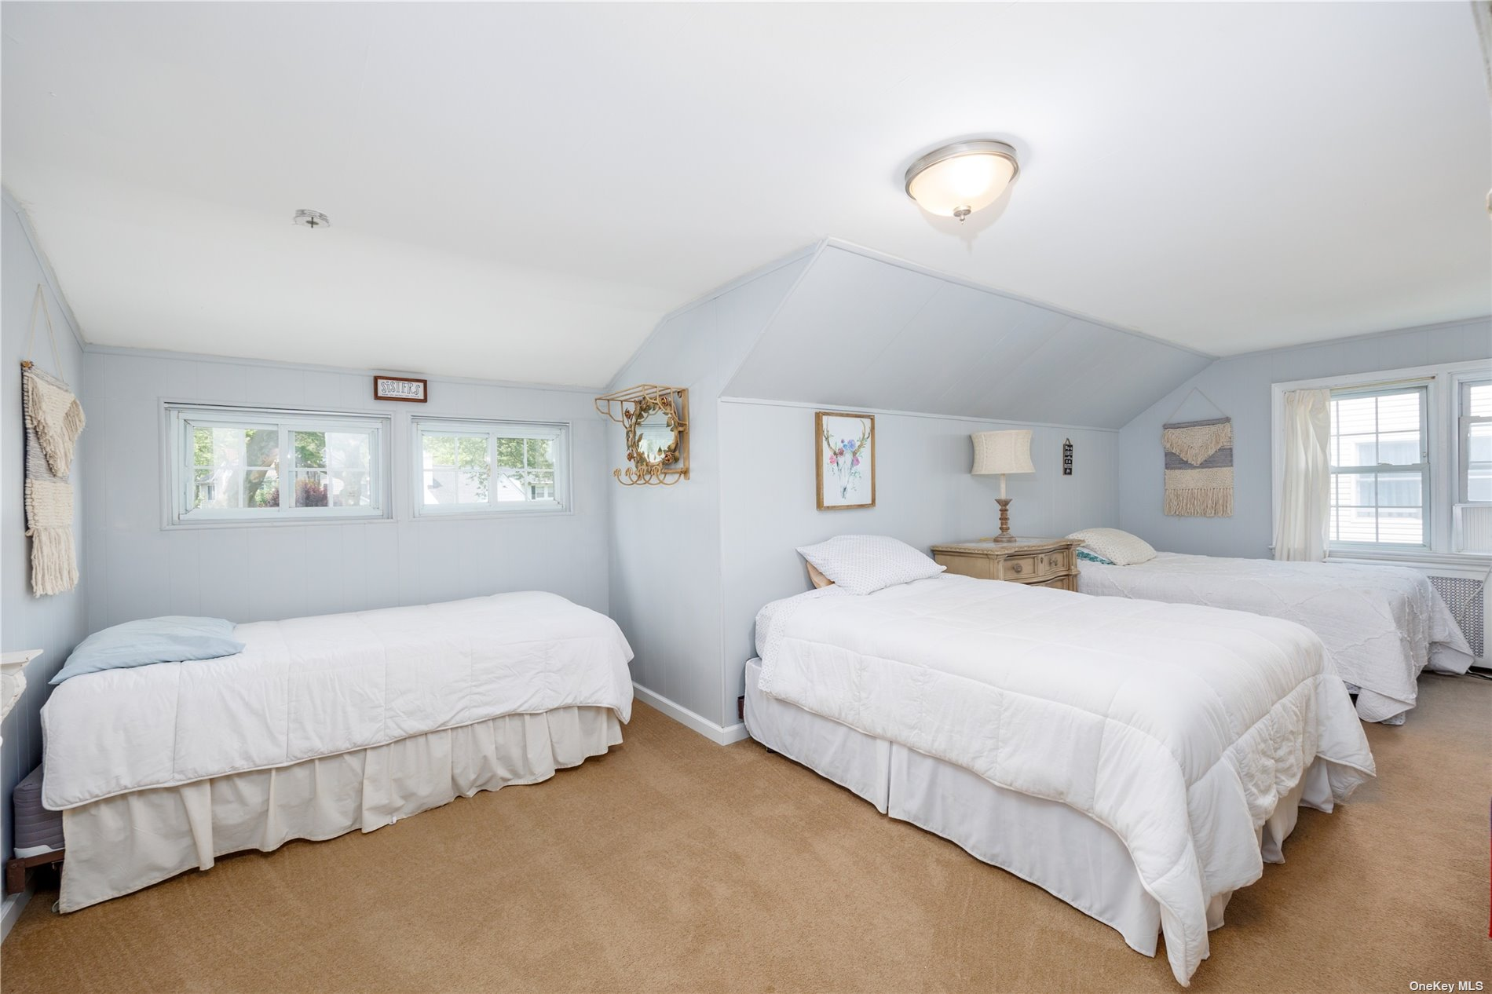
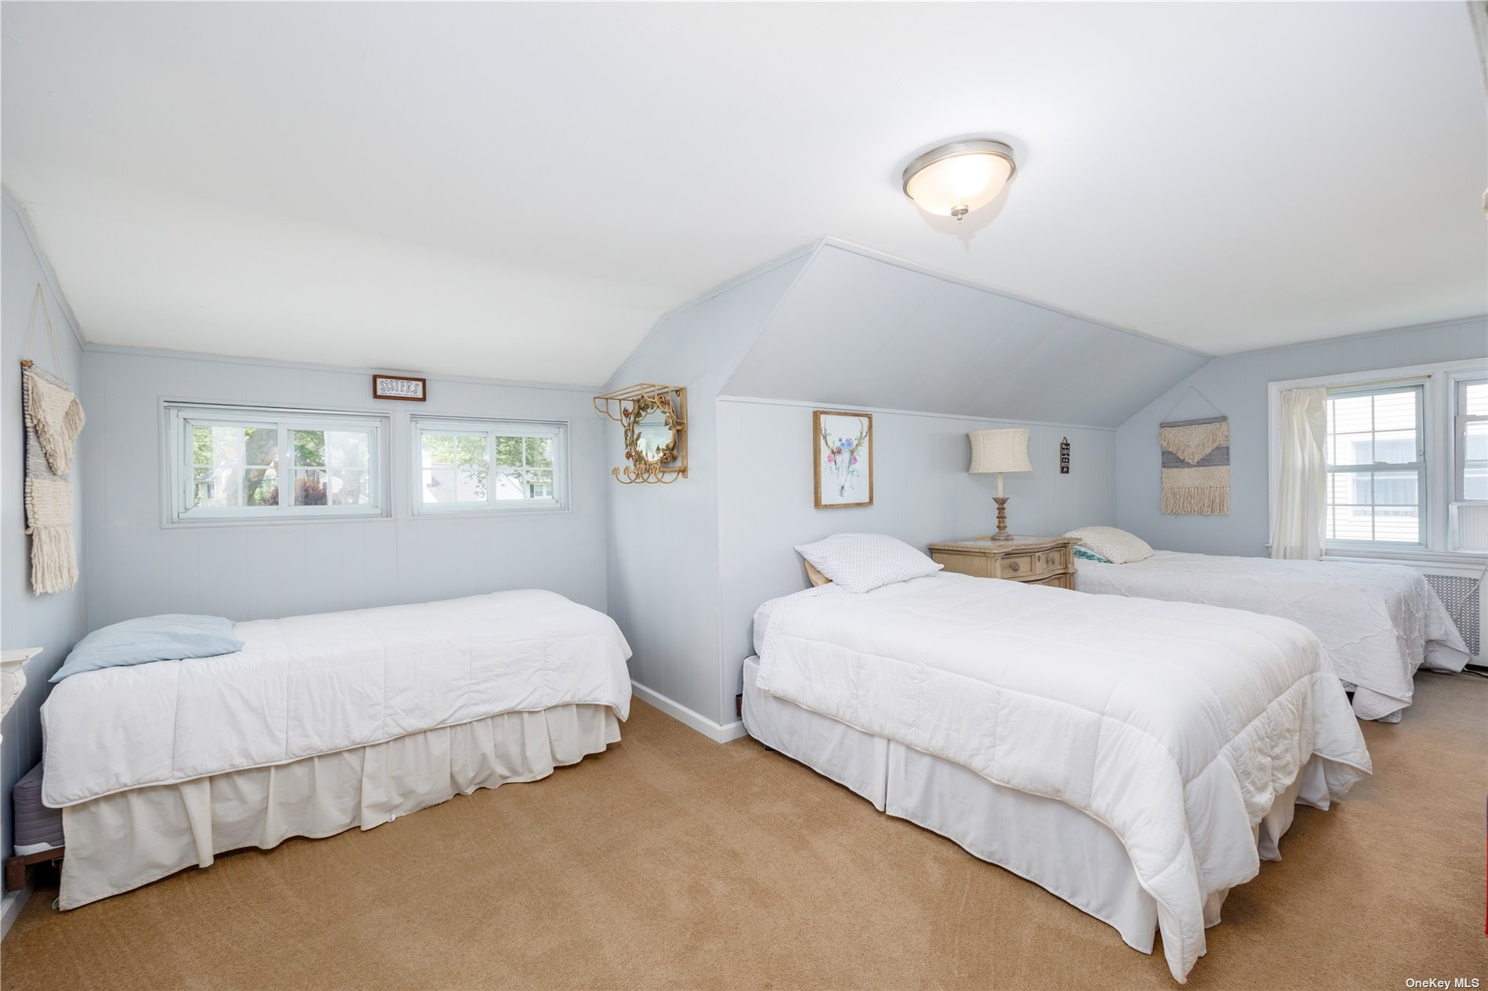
- smoke detector [291,209,333,230]
